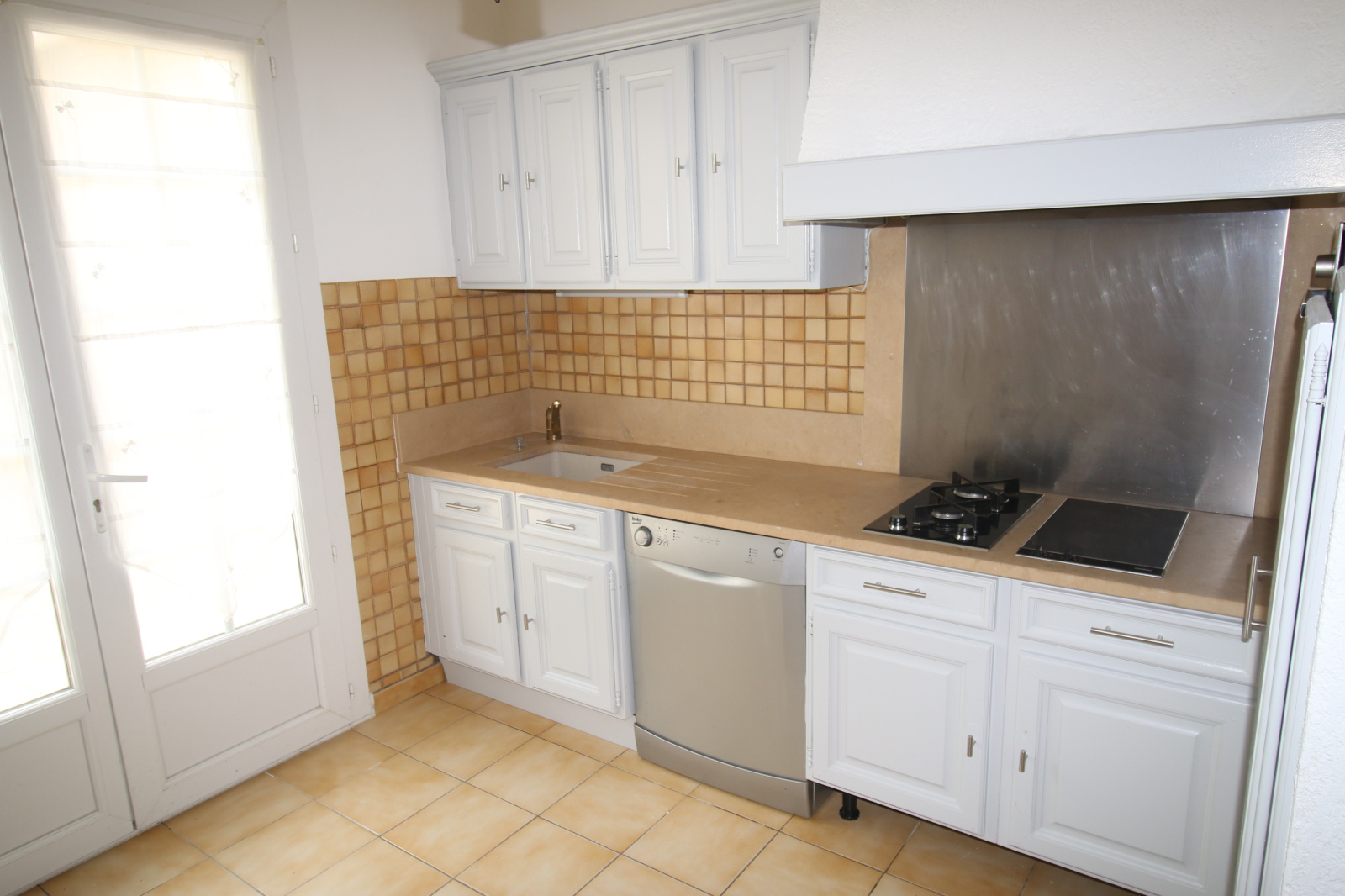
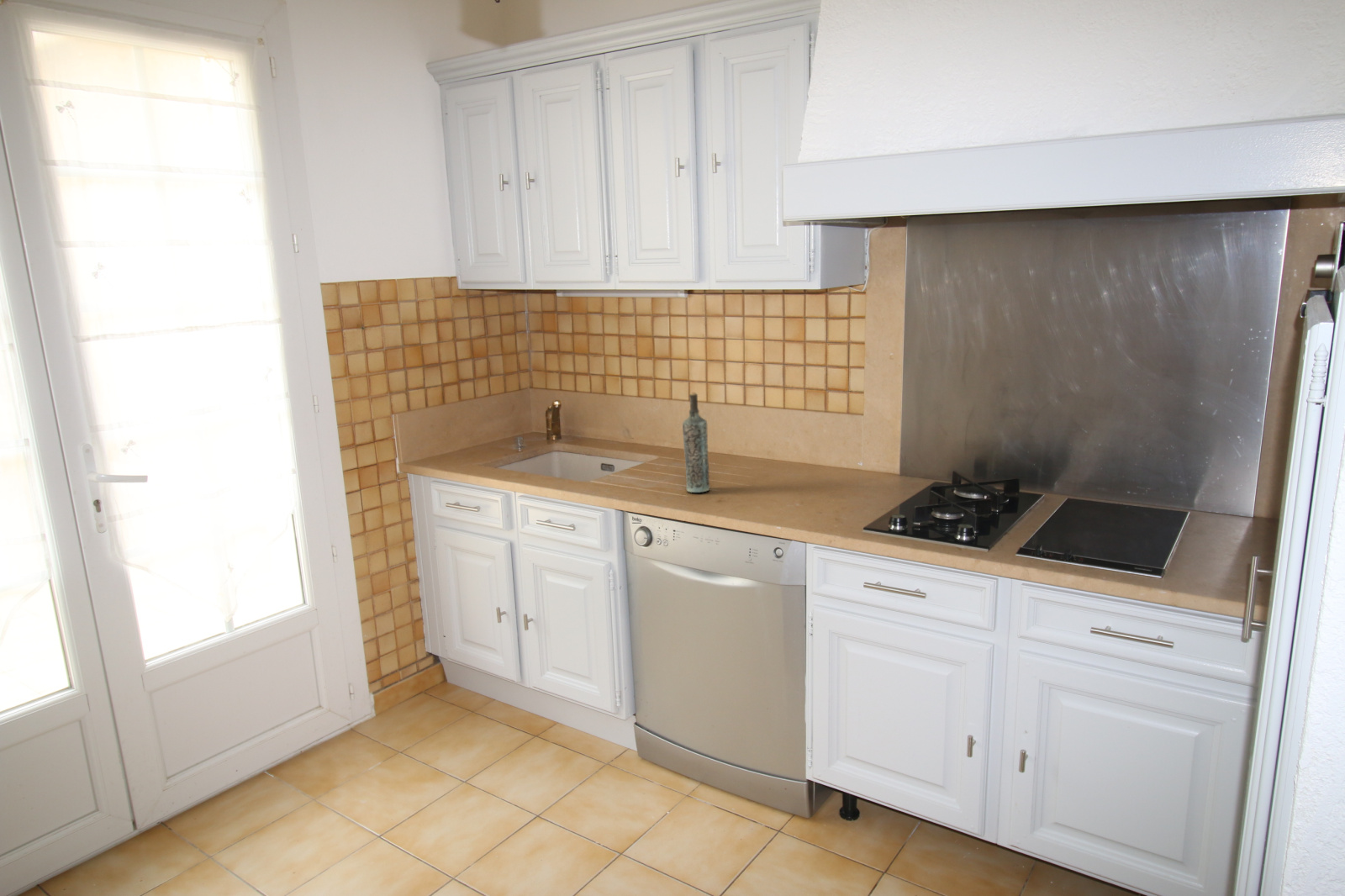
+ bottle [682,392,710,493]
